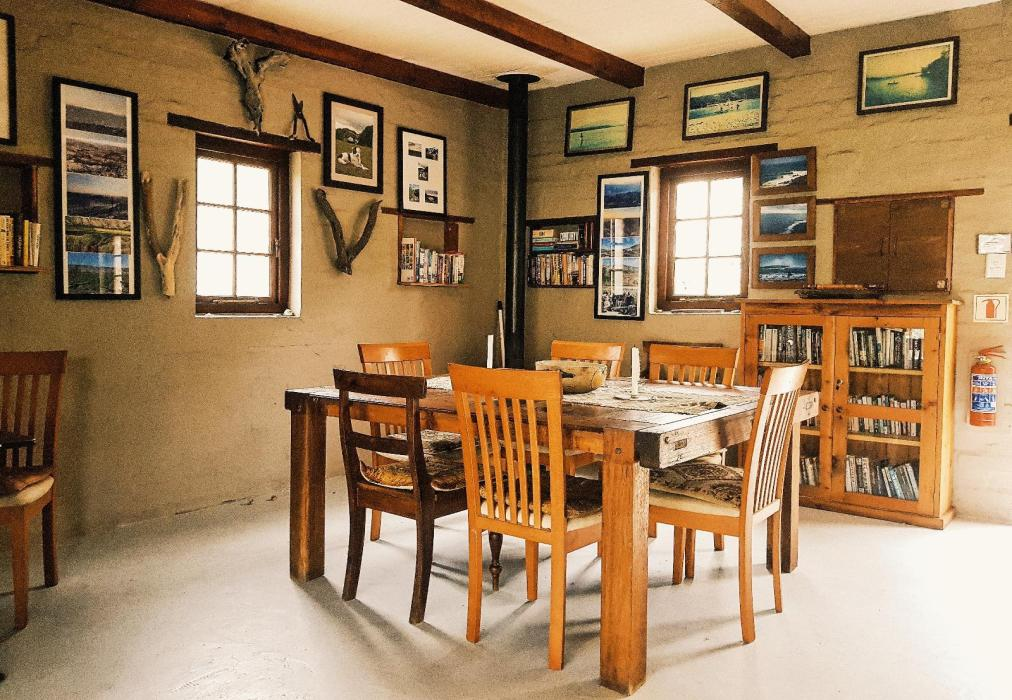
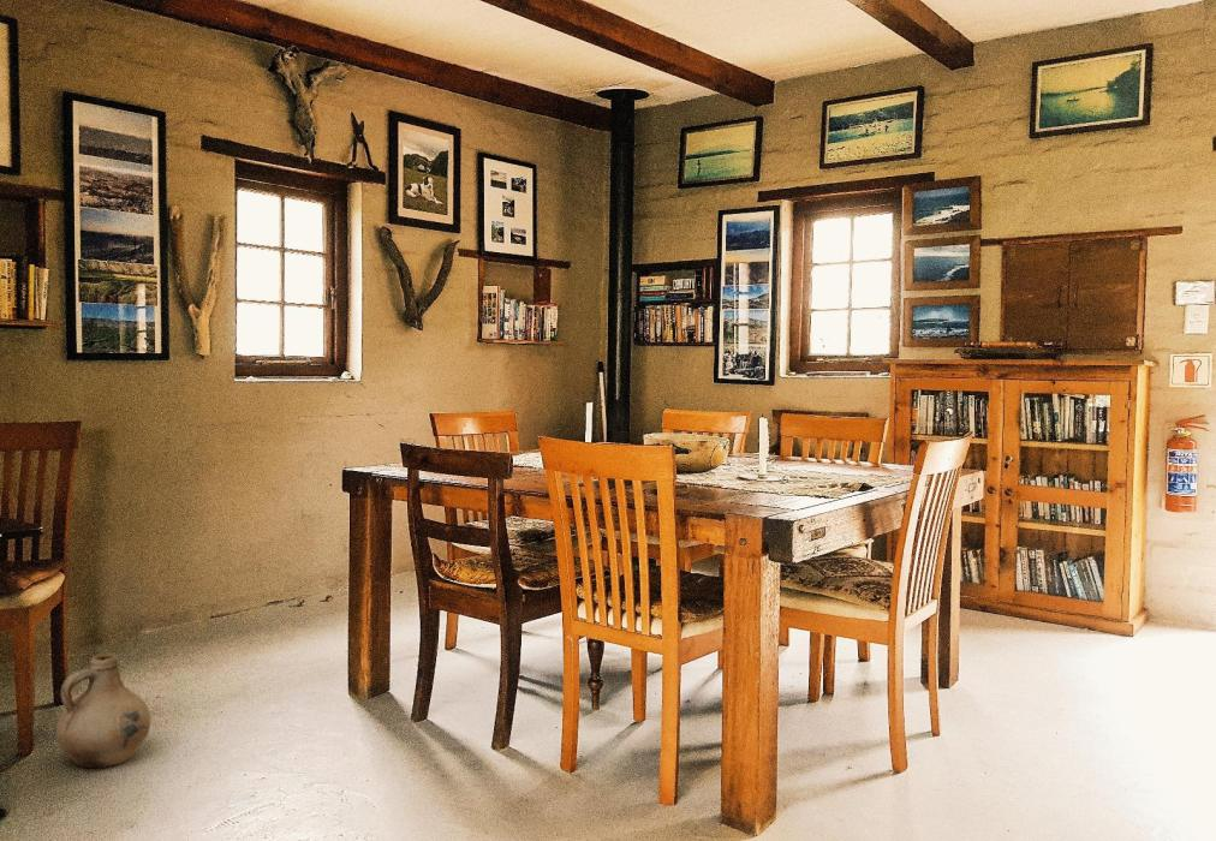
+ ceramic jug [55,652,151,769]
